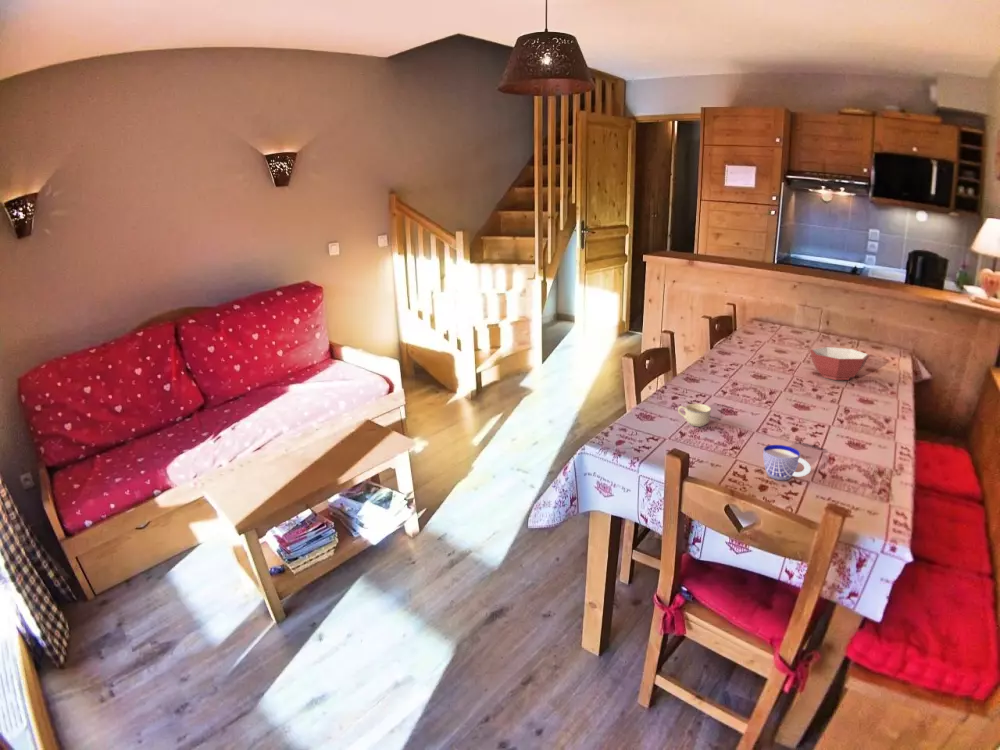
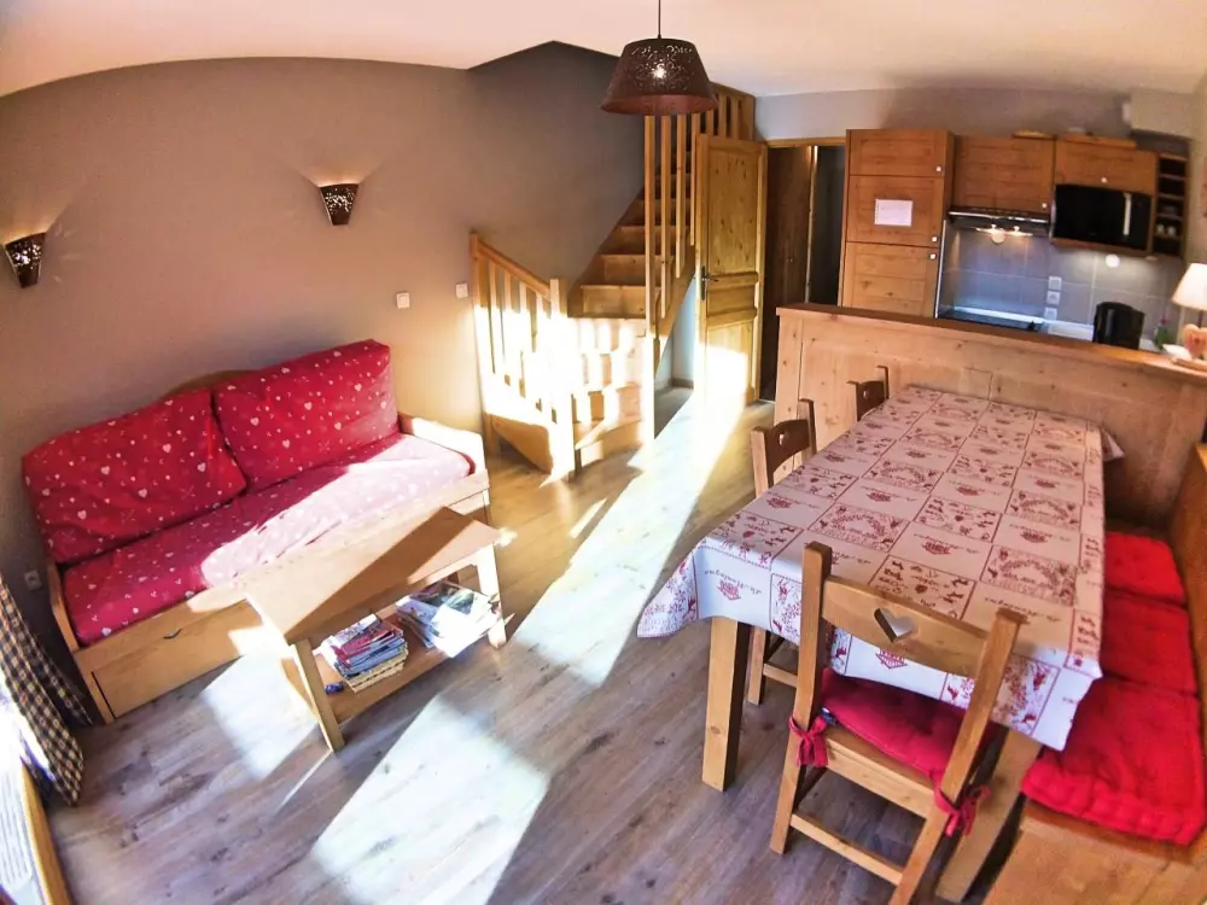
- bowl [809,346,870,381]
- cup [677,403,712,427]
- cup [762,444,812,481]
